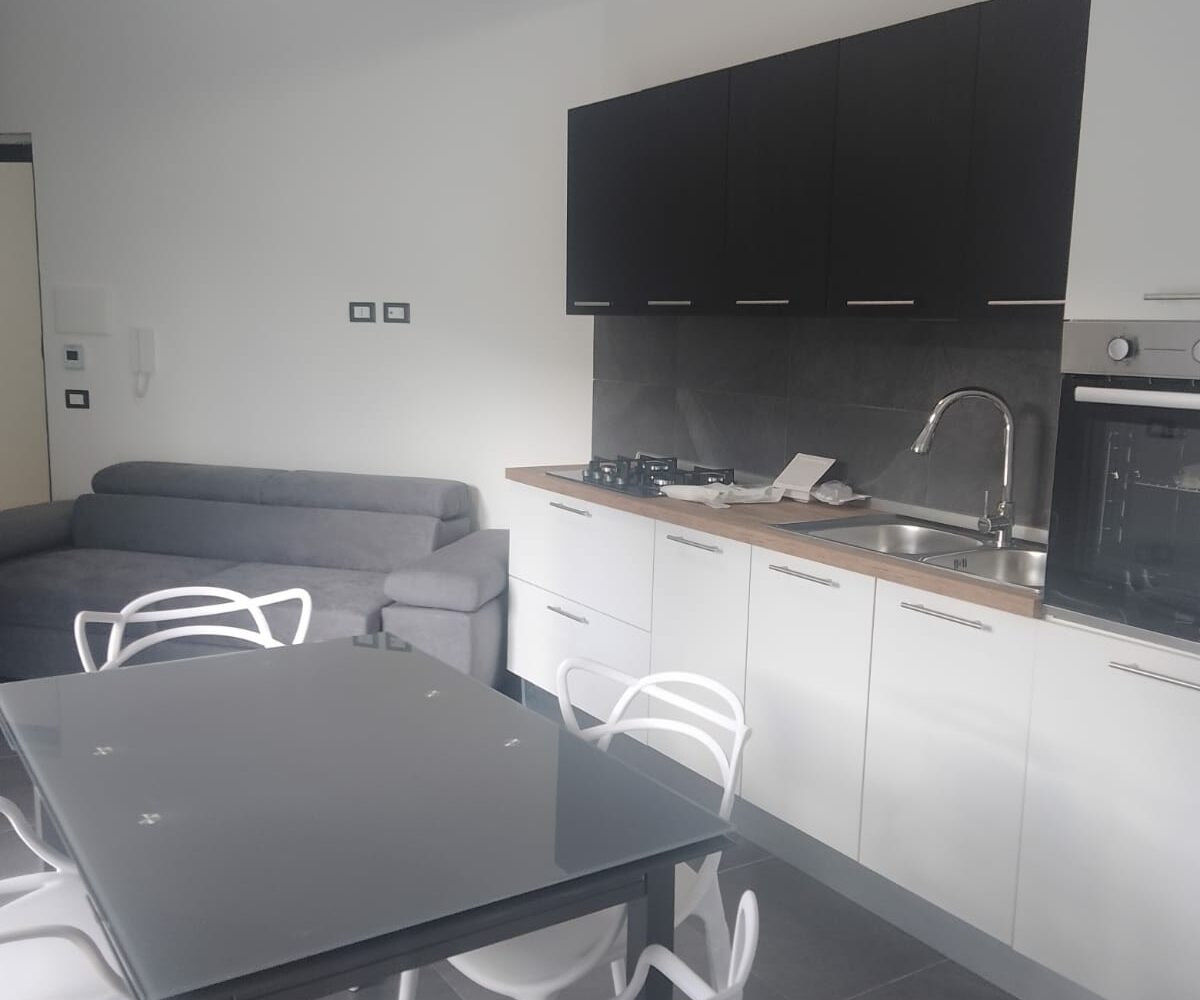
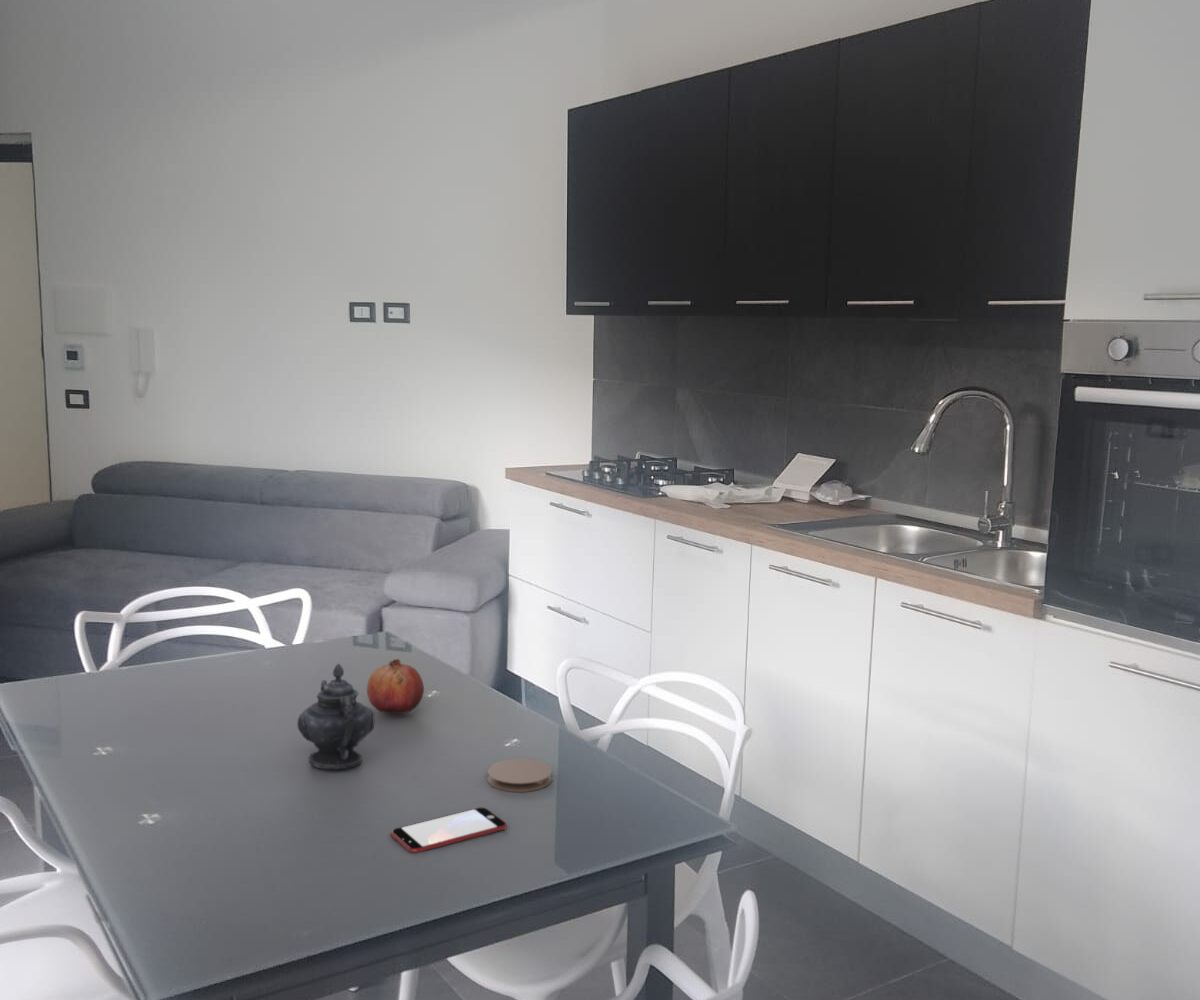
+ fruit [366,658,425,715]
+ teapot [296,662,375,770]
+ smartphone [389,807,508,854]
+ coaster [486,758,553,793]
